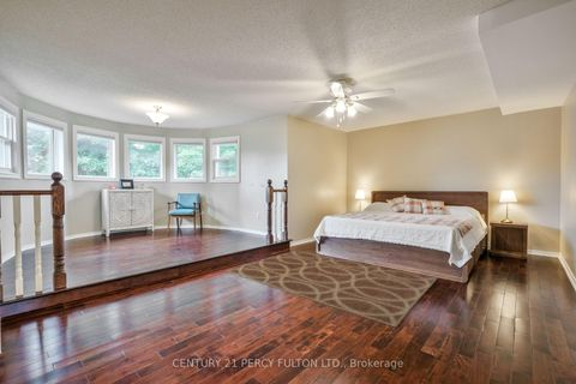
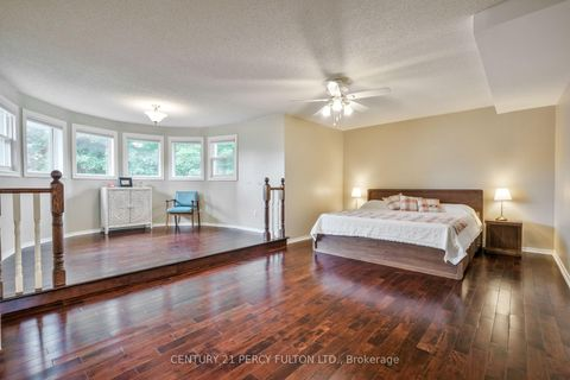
- rug [224,250,438,329]
